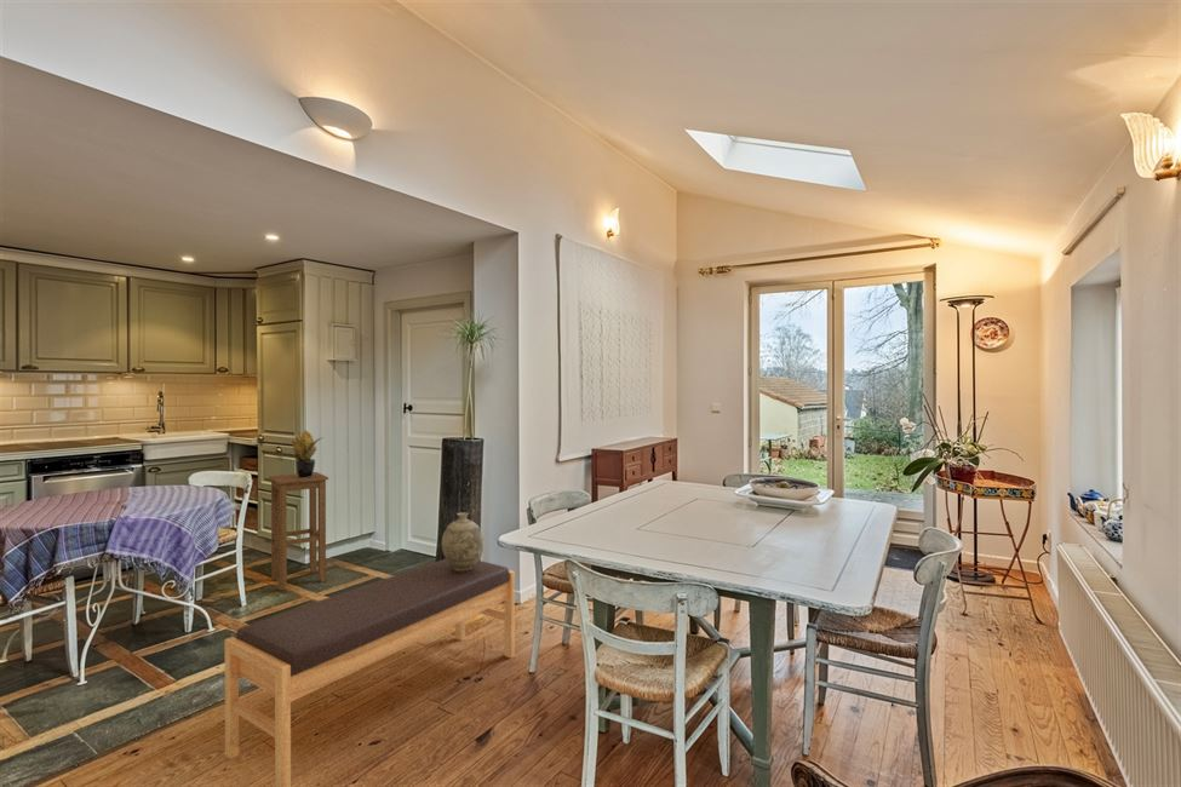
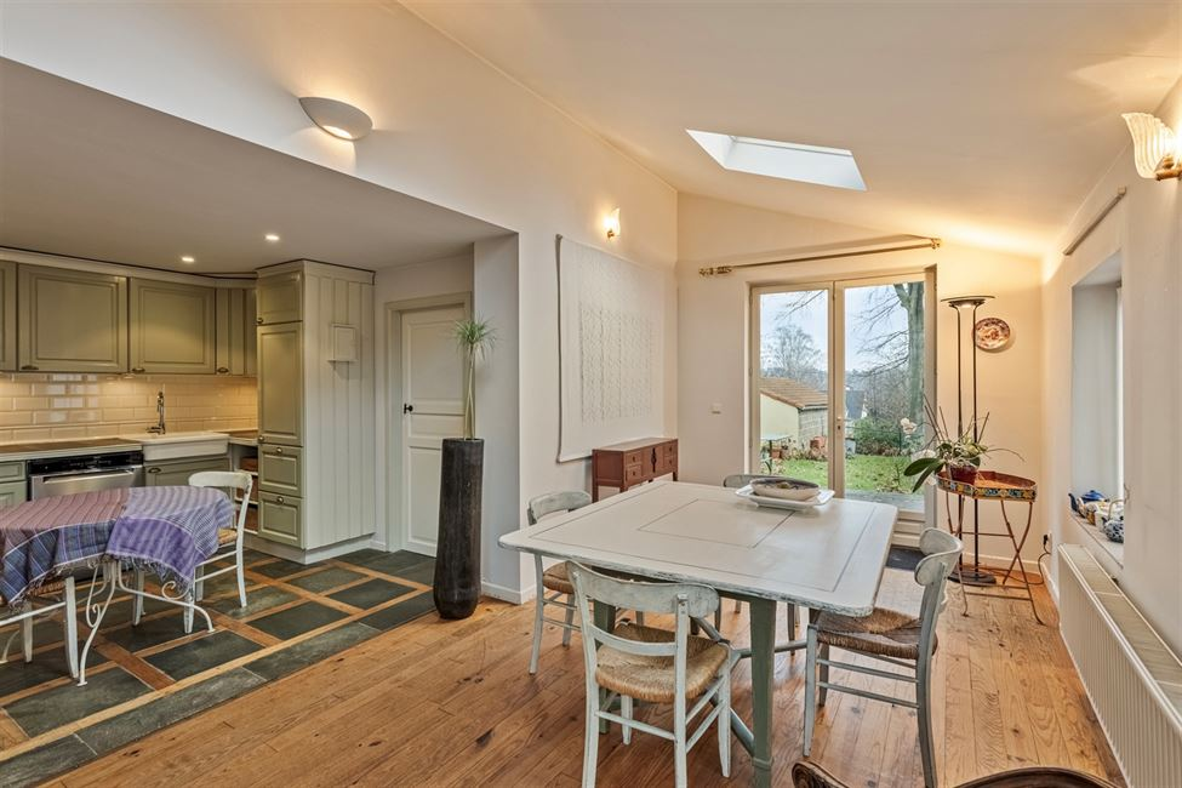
- stool [268,471,329,592]
- decorative vase [441,511,486,570]
- potted plant [291,430,326,478]
- bench [224,558,516,787]
